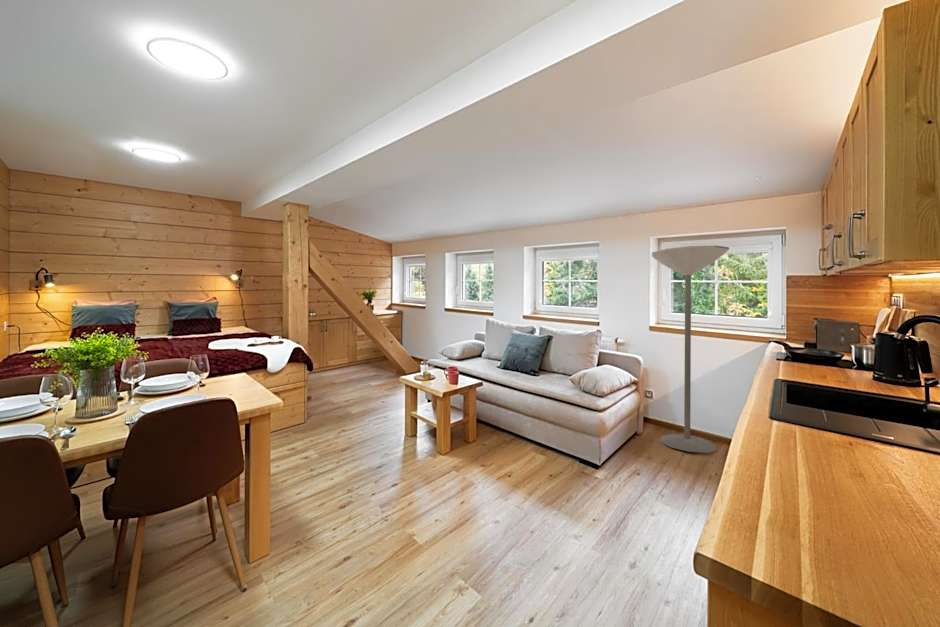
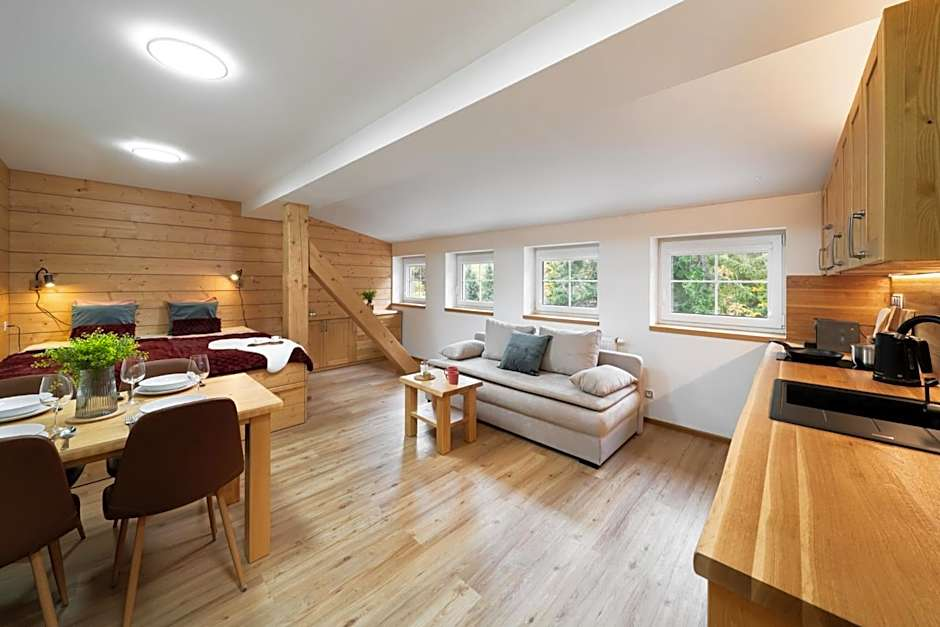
- floor lamp [651,245,730,454]
